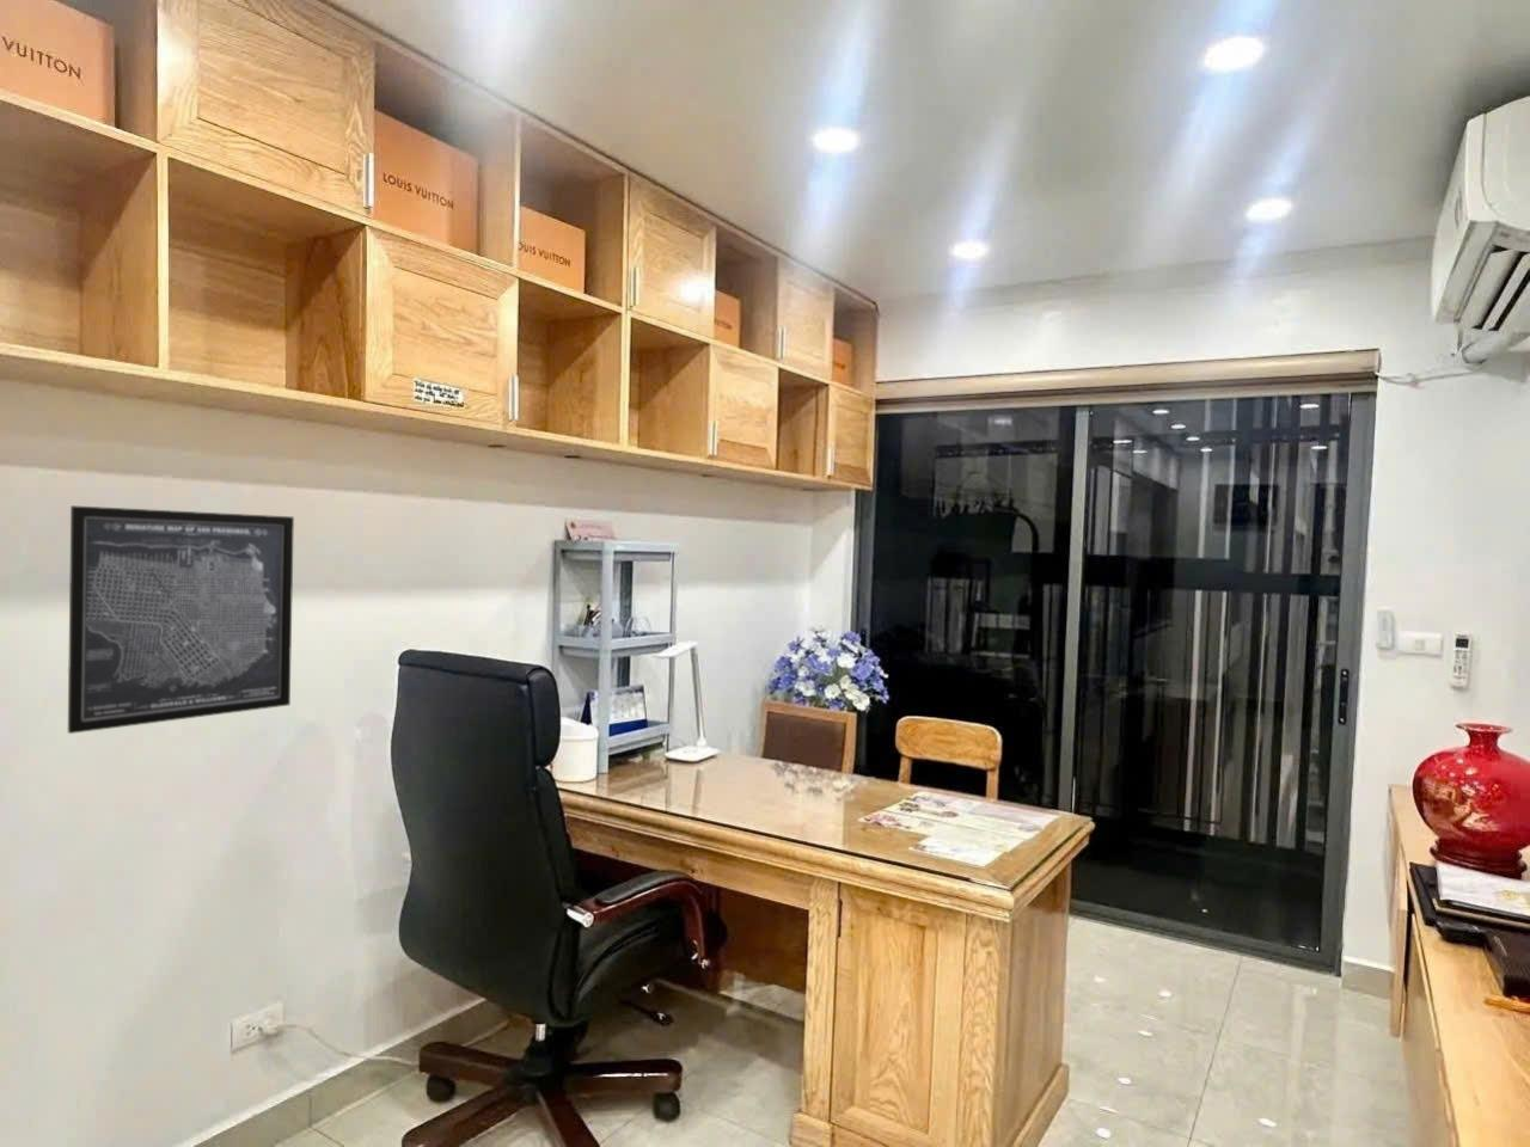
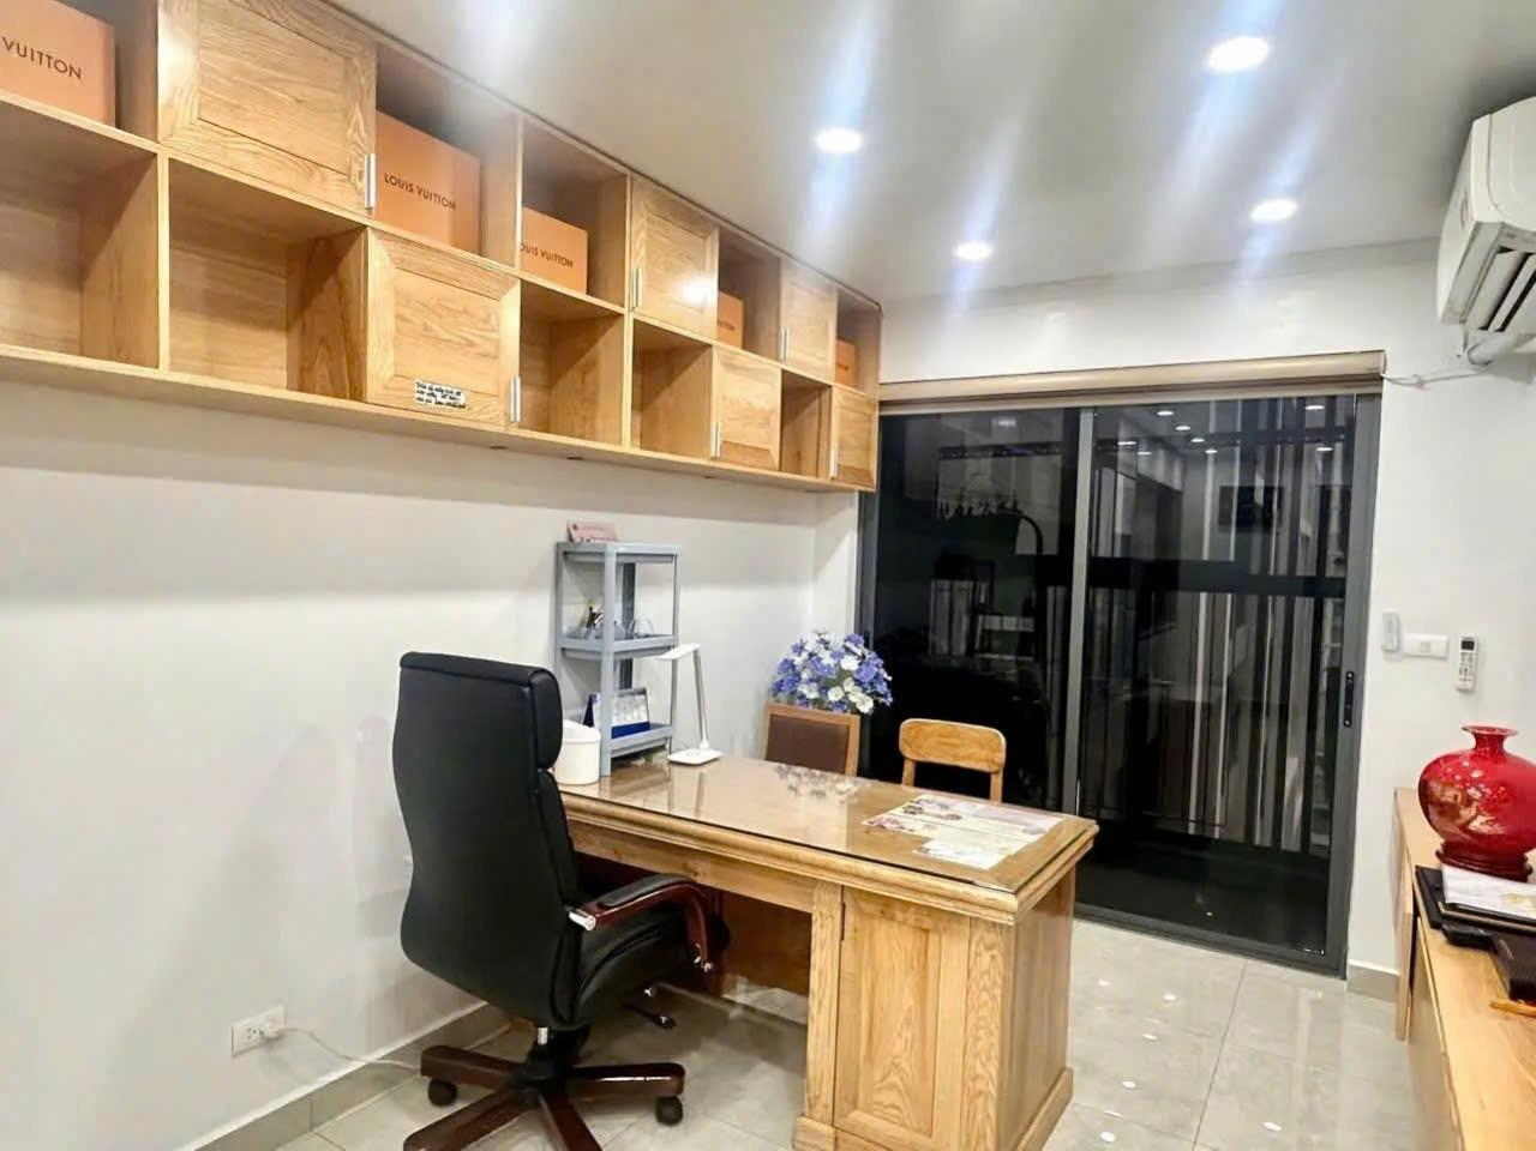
- wall art [67,504,295,735]
